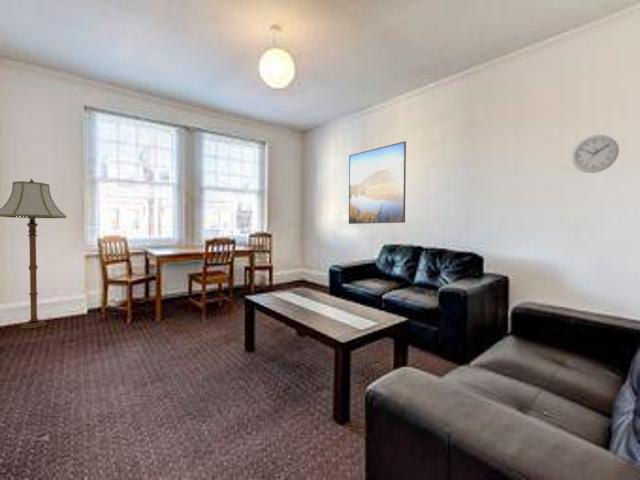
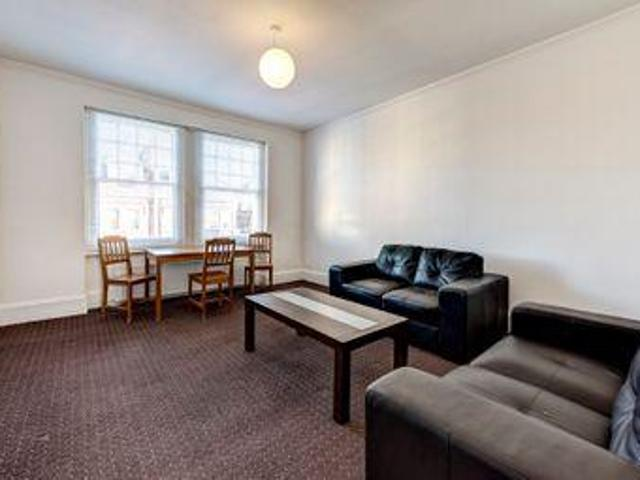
- wall clock [571,134,620,174]
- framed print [348,140,407,225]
- floor lamp [0,178,67,330]
